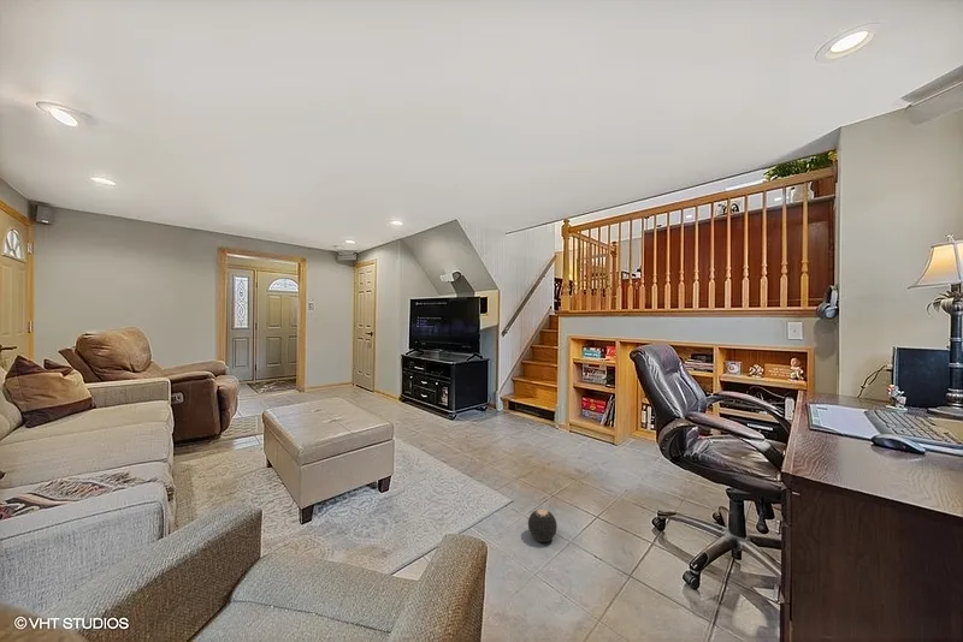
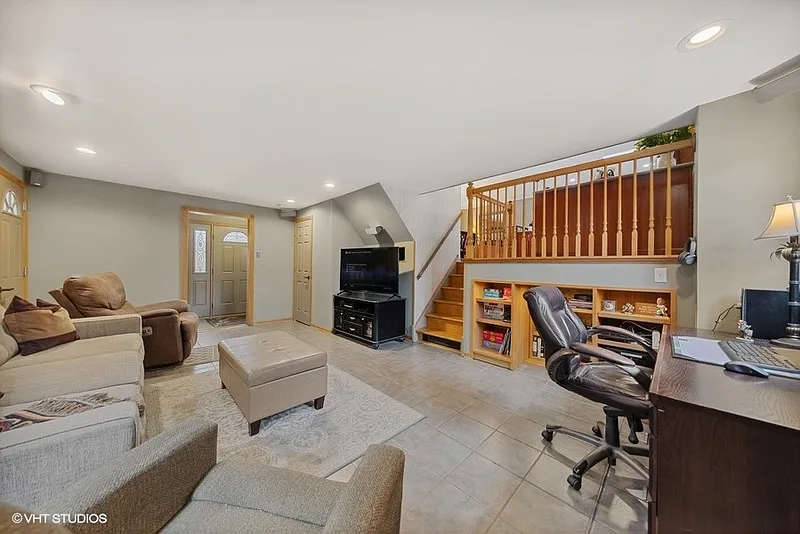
- ball [527,507,559,543]
